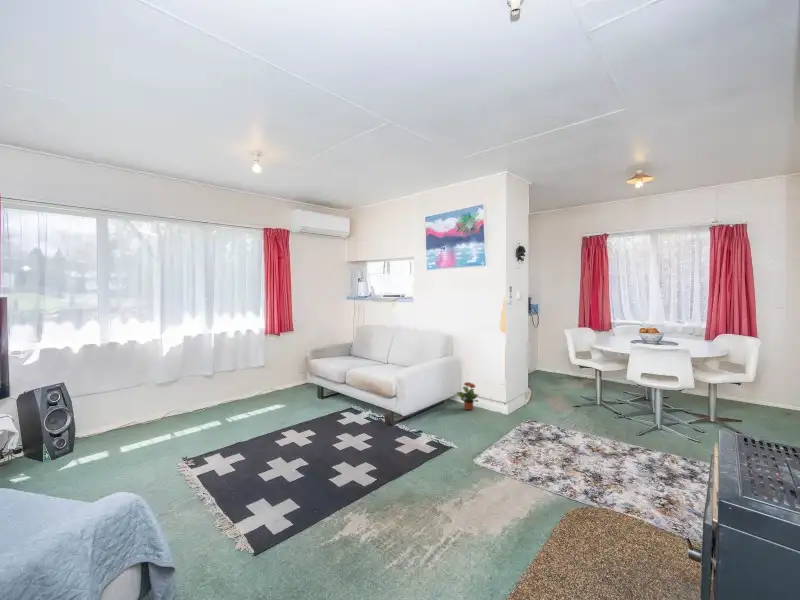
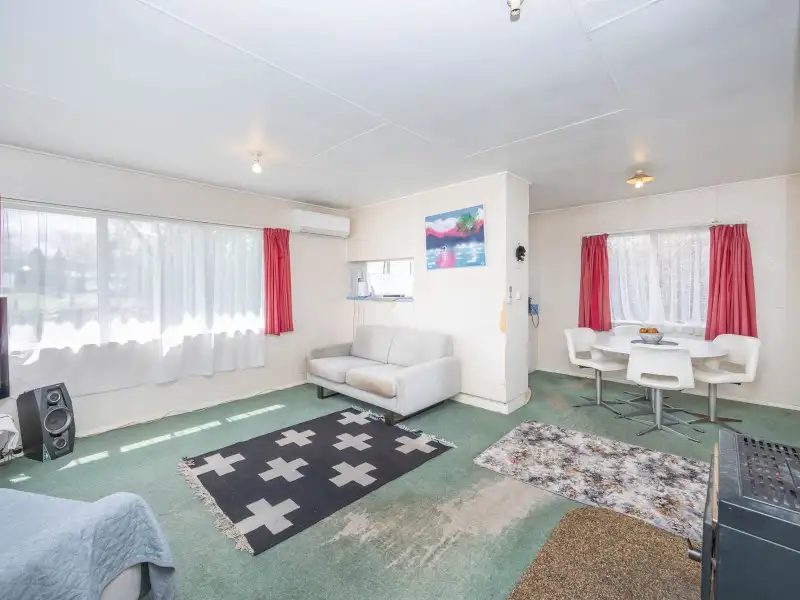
- potted plant [456,381,481,411]
